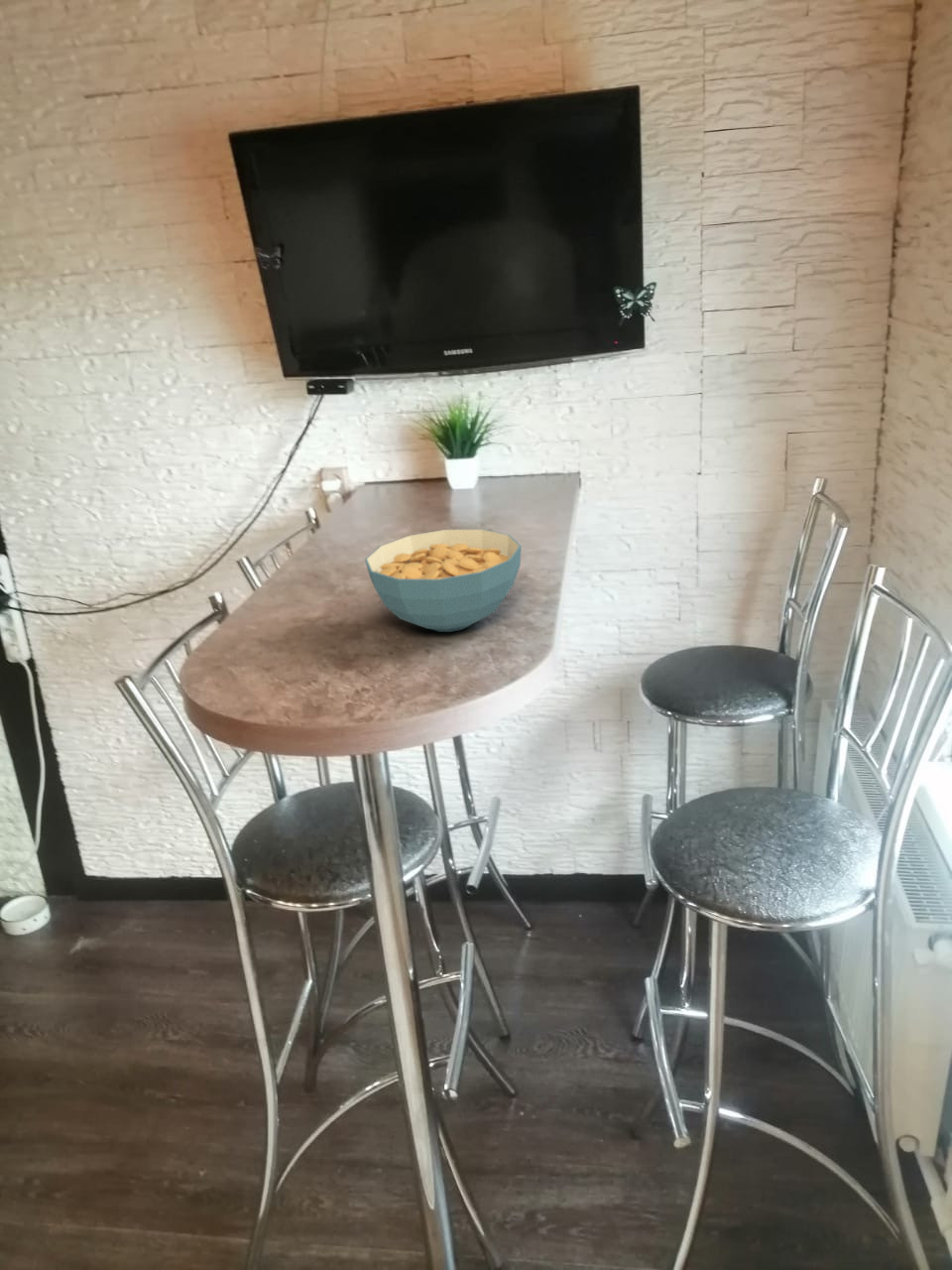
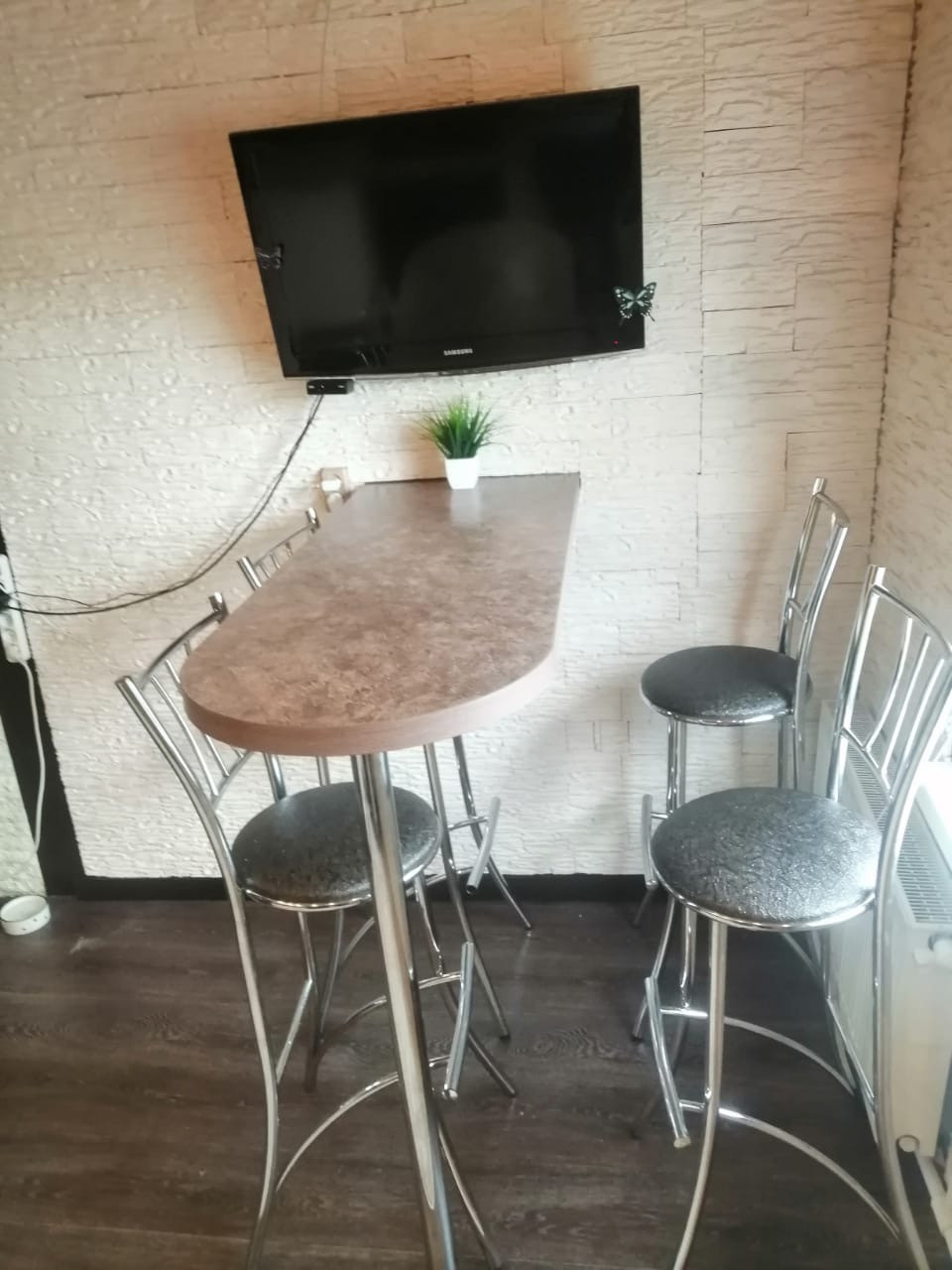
- cereal bowl [364,528,523,633]
